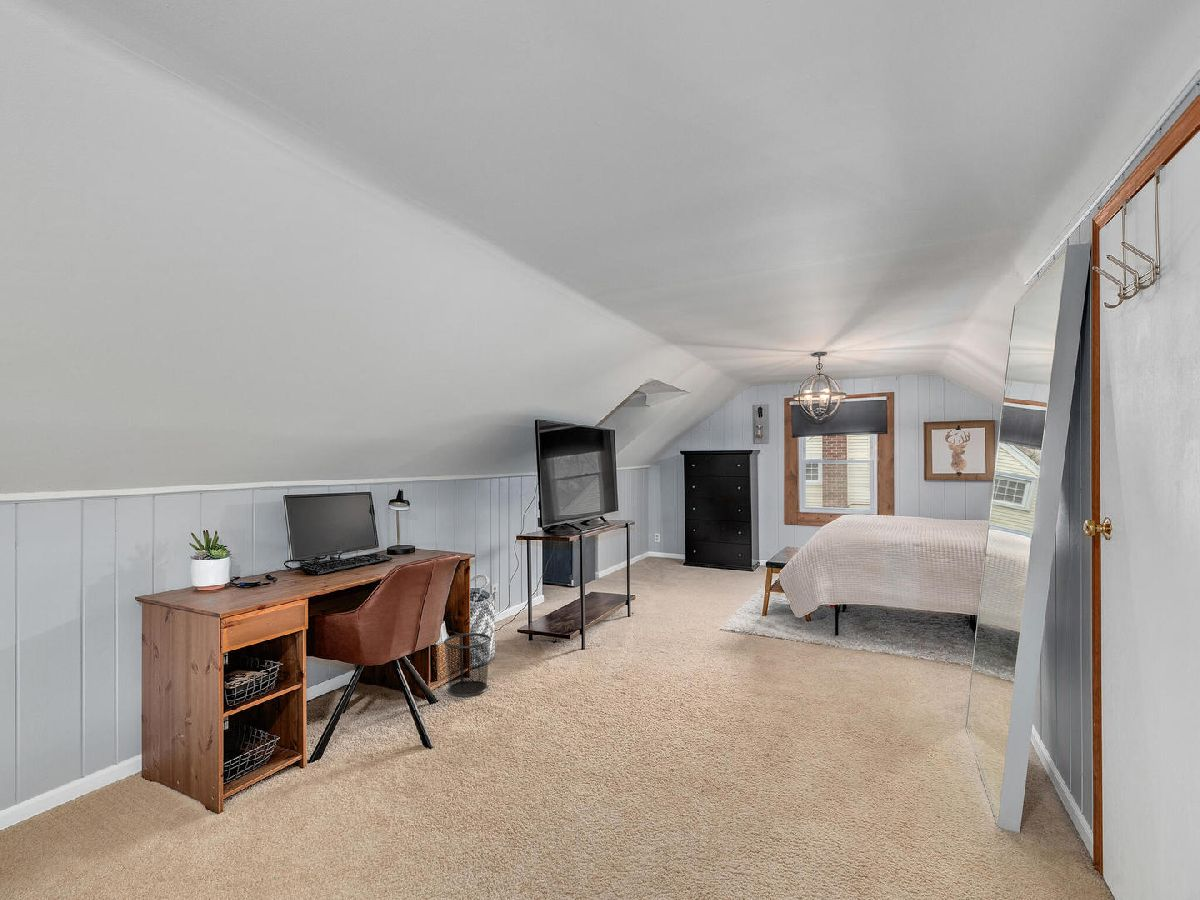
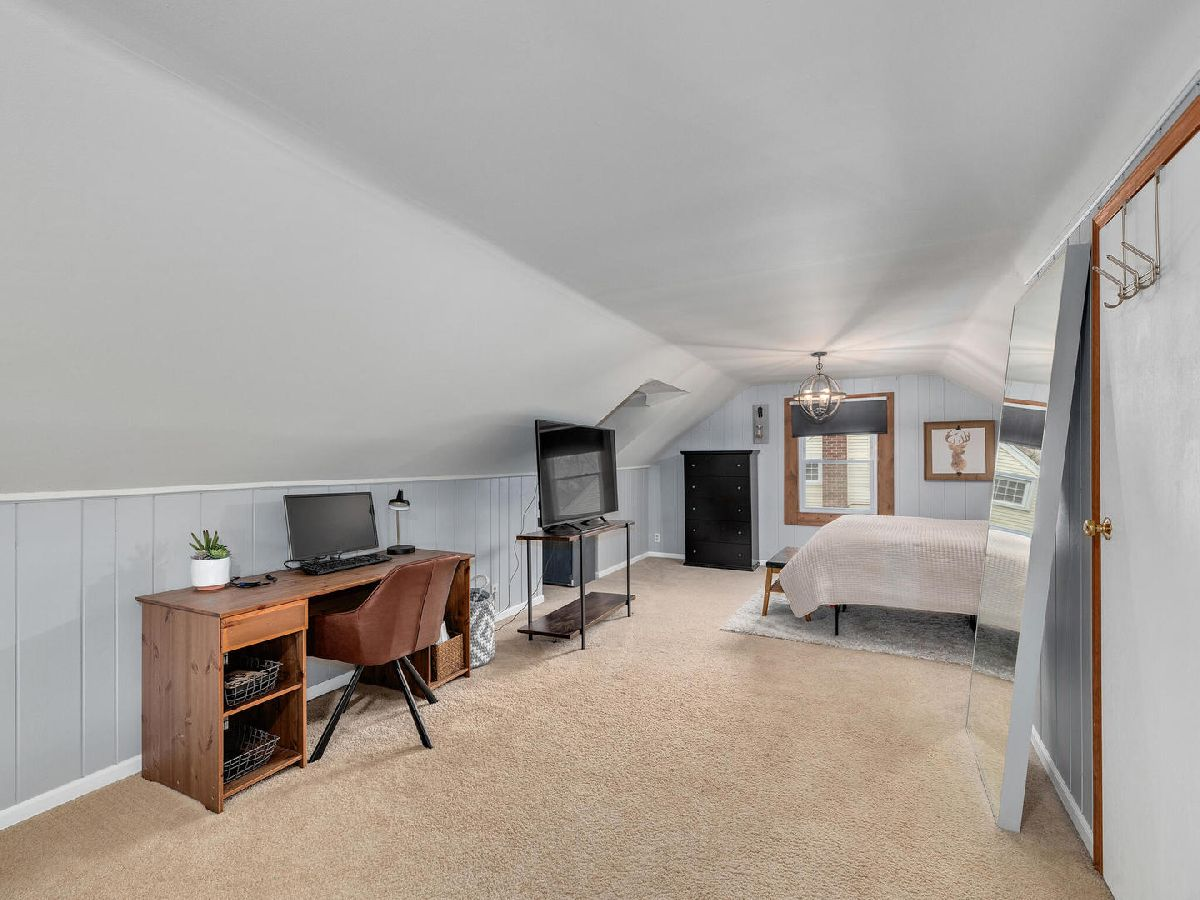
- waste bin [443,632,492,698]
